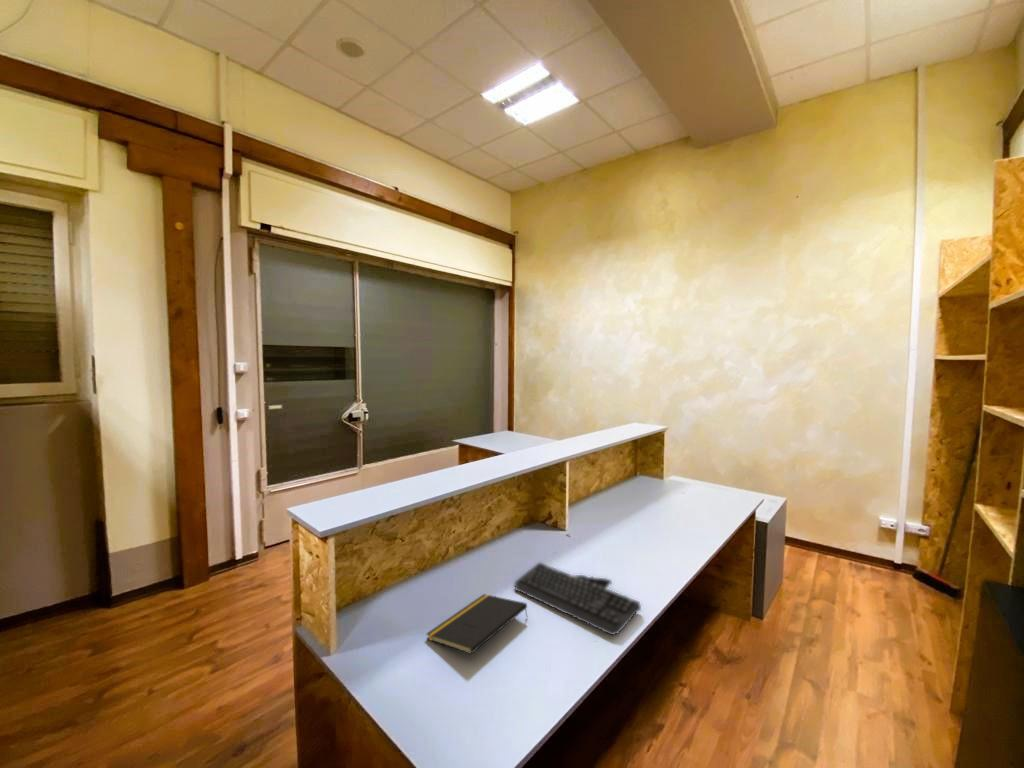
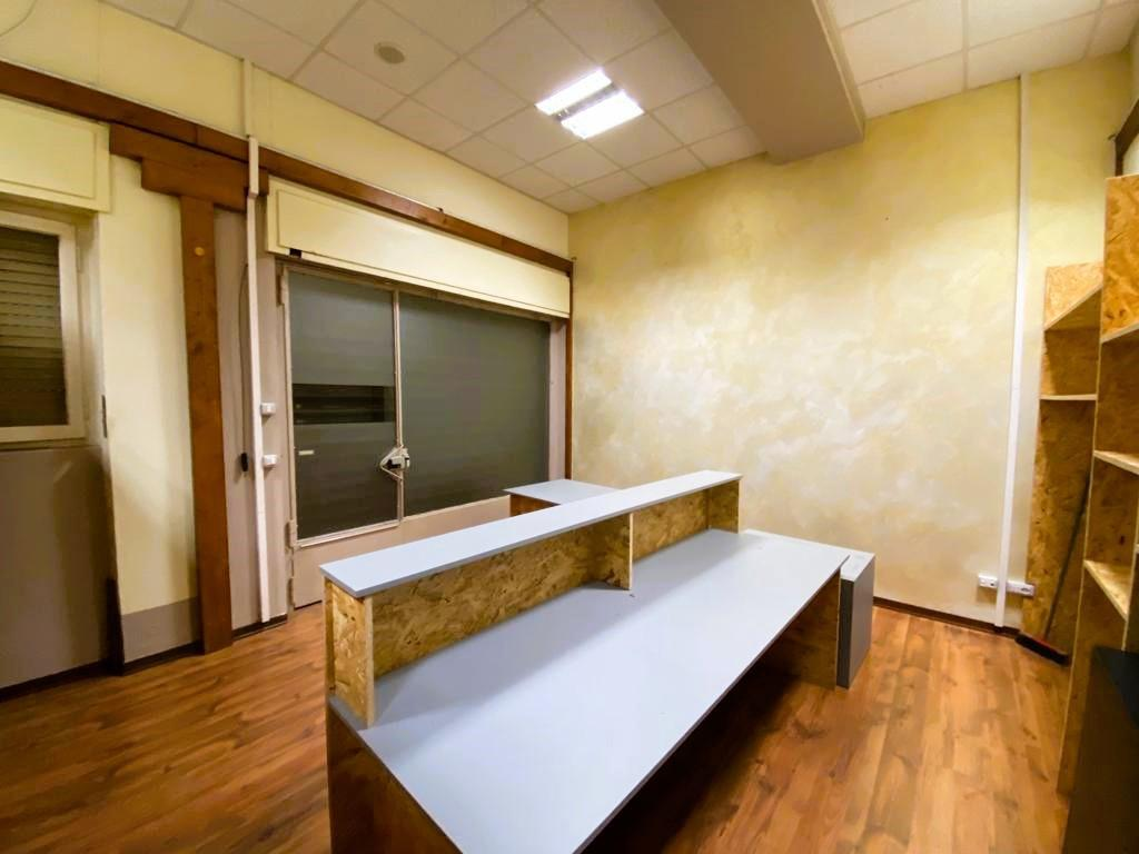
- keyboard [513,561,642,636]
- notepad [425,593,528,655]
